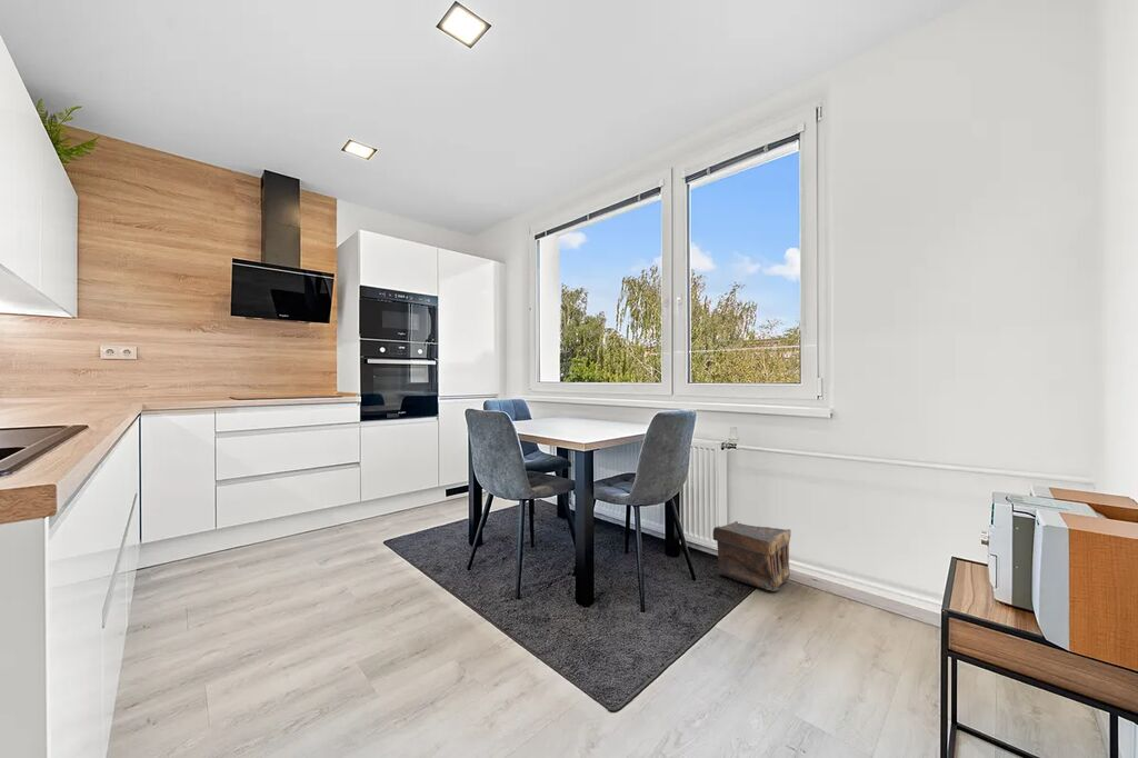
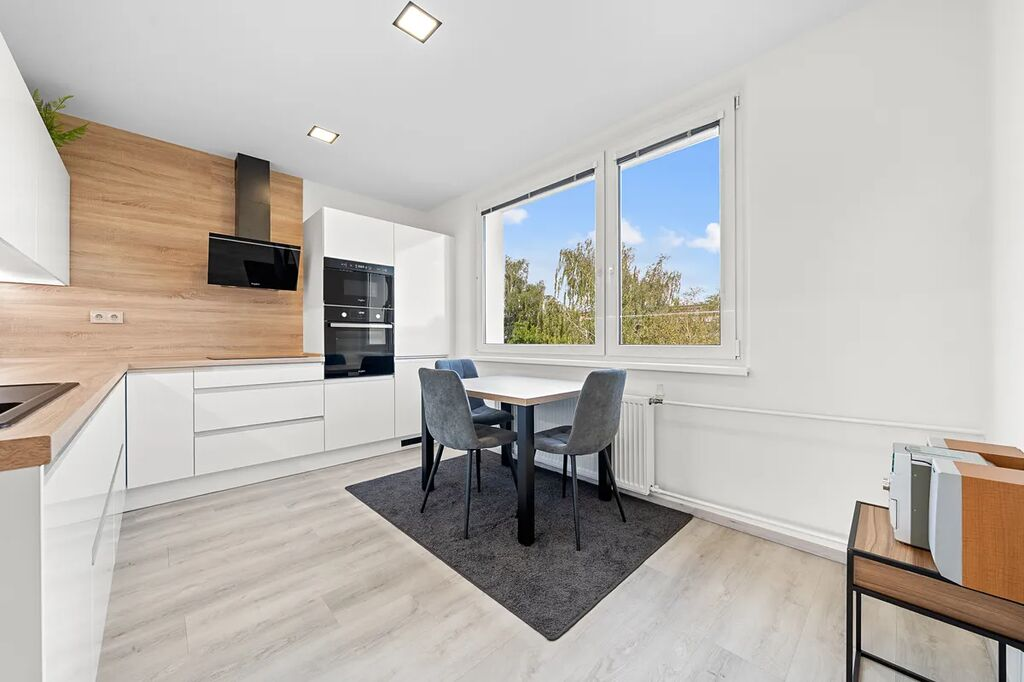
- pouch [712,520,792,592]
